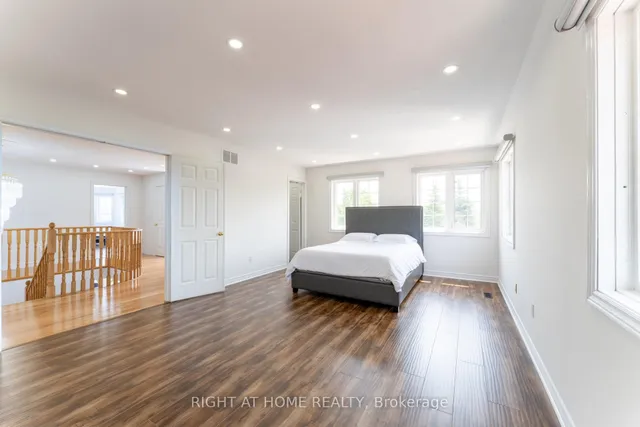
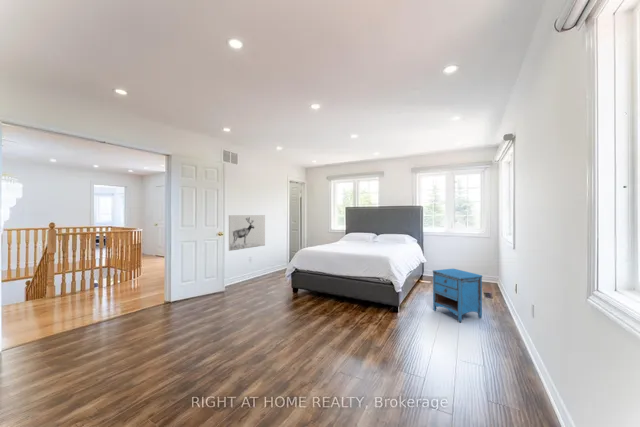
+ wall art [228,214,266,252]
+ nightstand [432,268,483,323]
